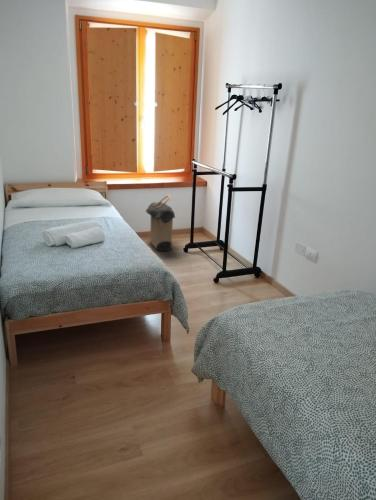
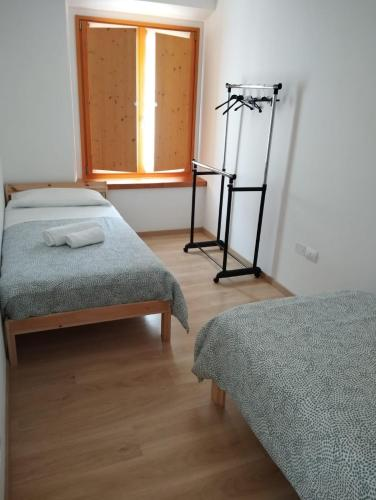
- laundry hamper [145,194,176,252]
